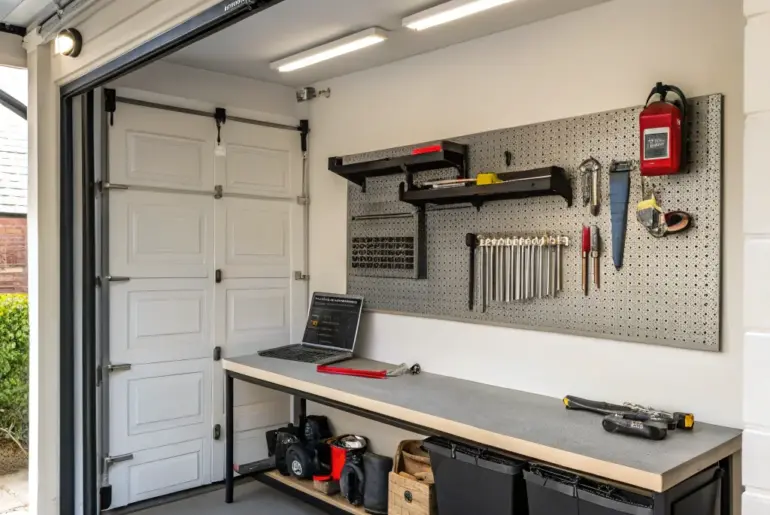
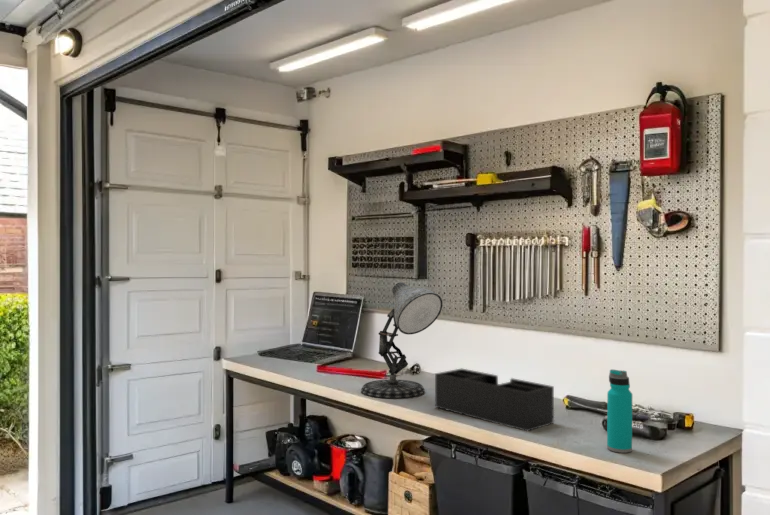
+ desk lamp [360,281,444,399]
+ desk organizer [434,368,555,432]
+ water bottle [606,368,633,454]
